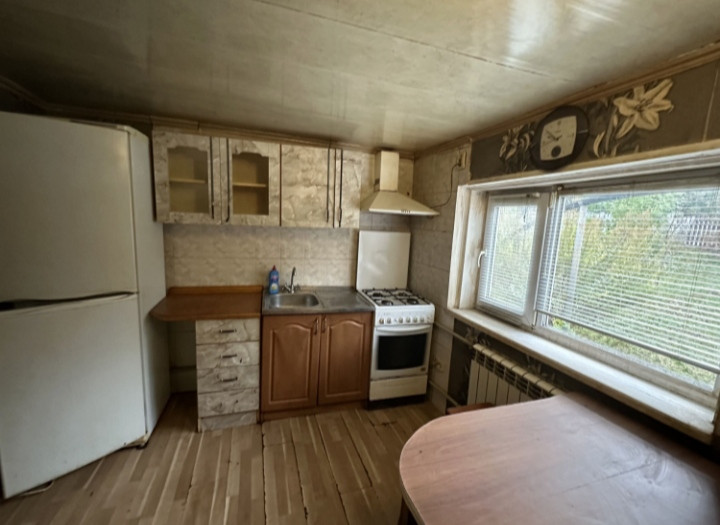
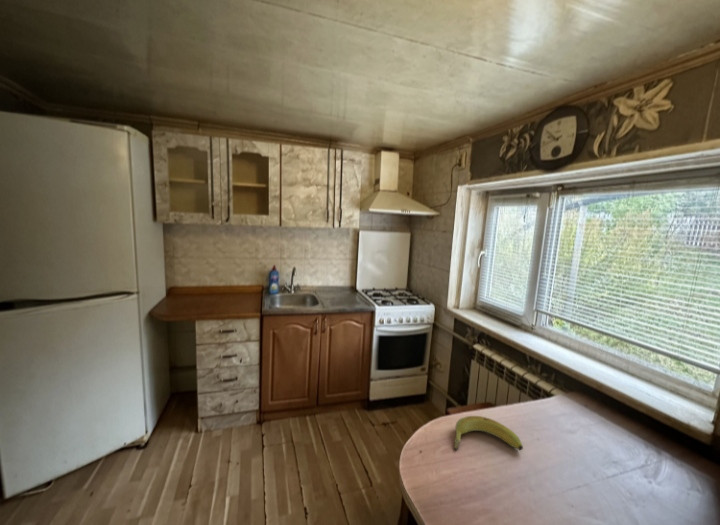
+ banana [453,415,524,452]
